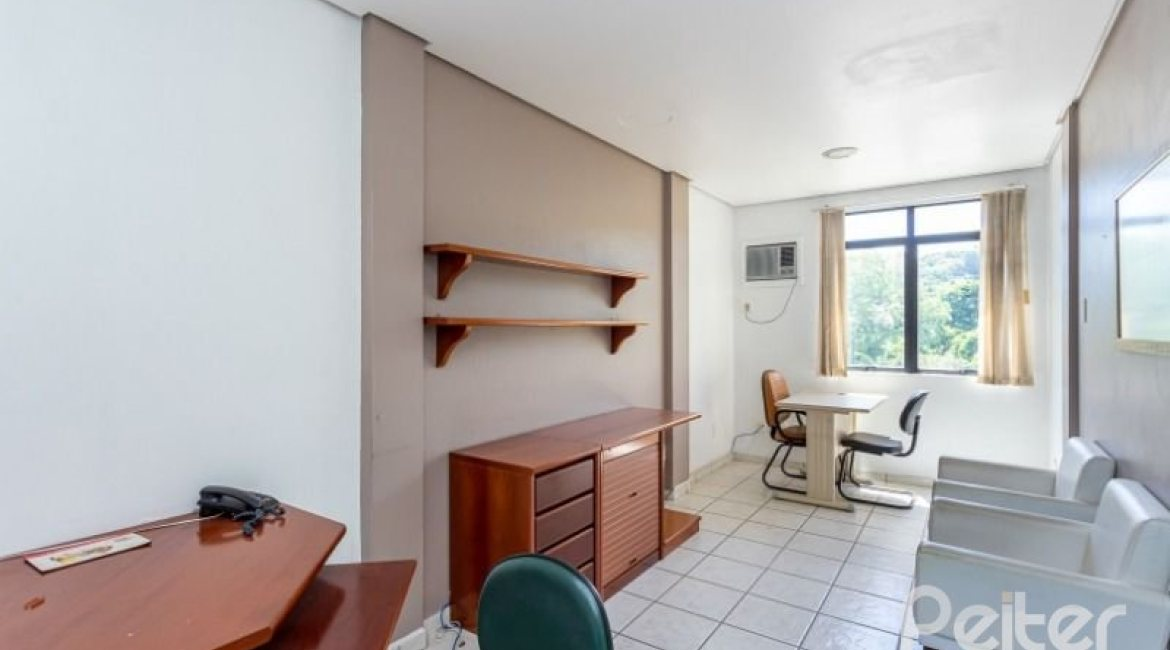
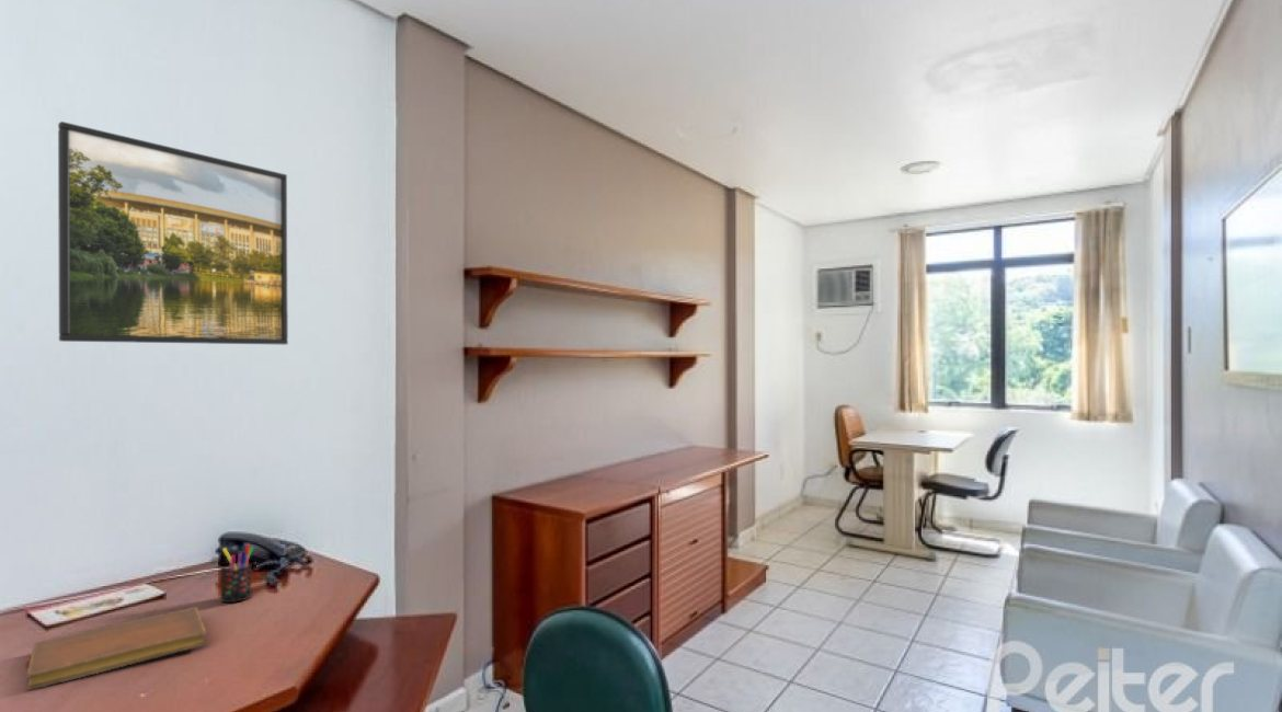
+ pen holder [219,543,255,604]
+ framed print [57,120,289,346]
+ notebook [25,606,208,691]
